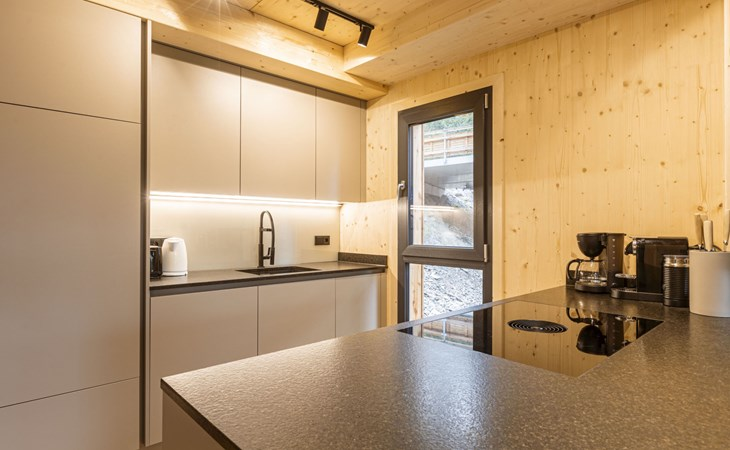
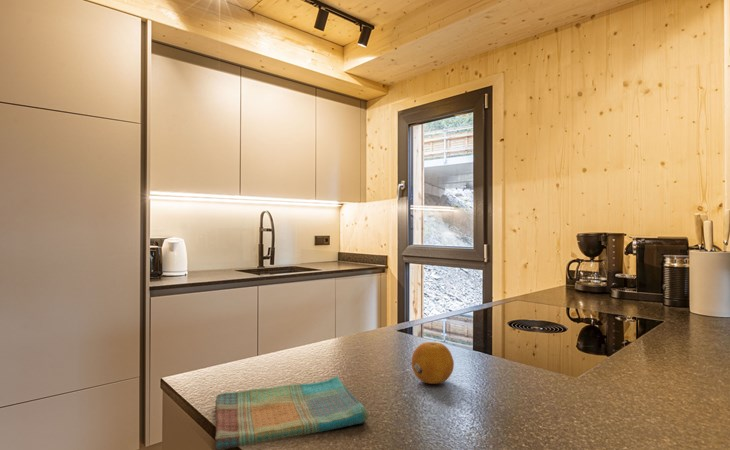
+ fruit [411,341,455,385]
+ dish towel [214,375,369,450]
